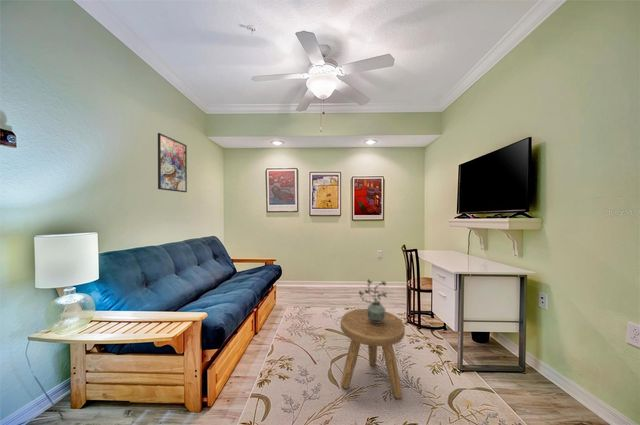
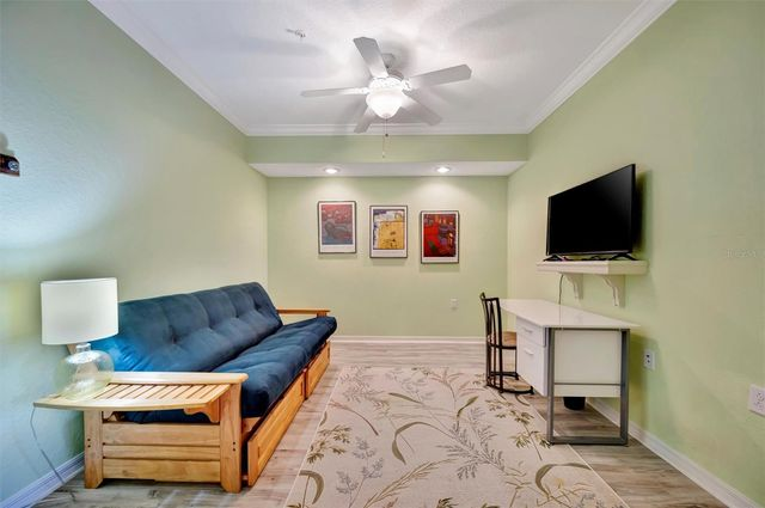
- stool [340,308,406,400]
- potted plant [358,278,388,323]
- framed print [157,132,188,193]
